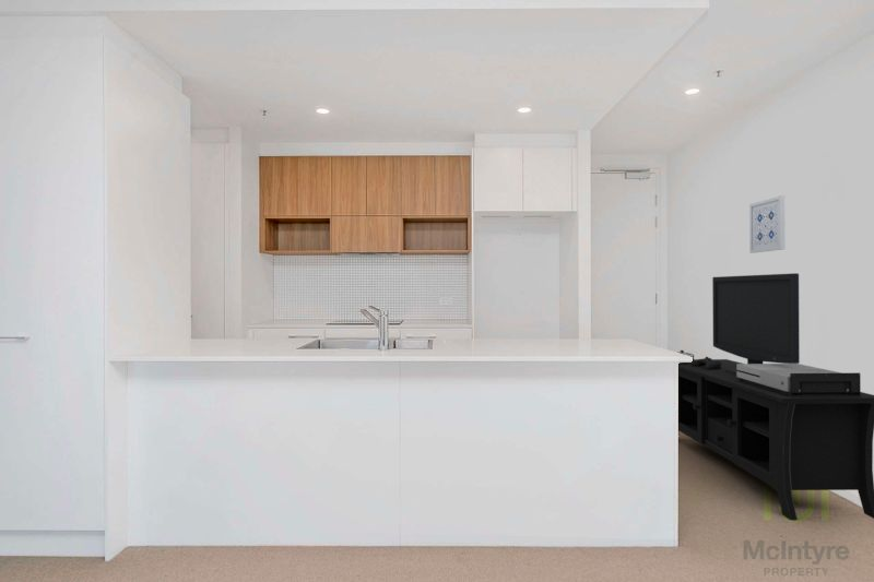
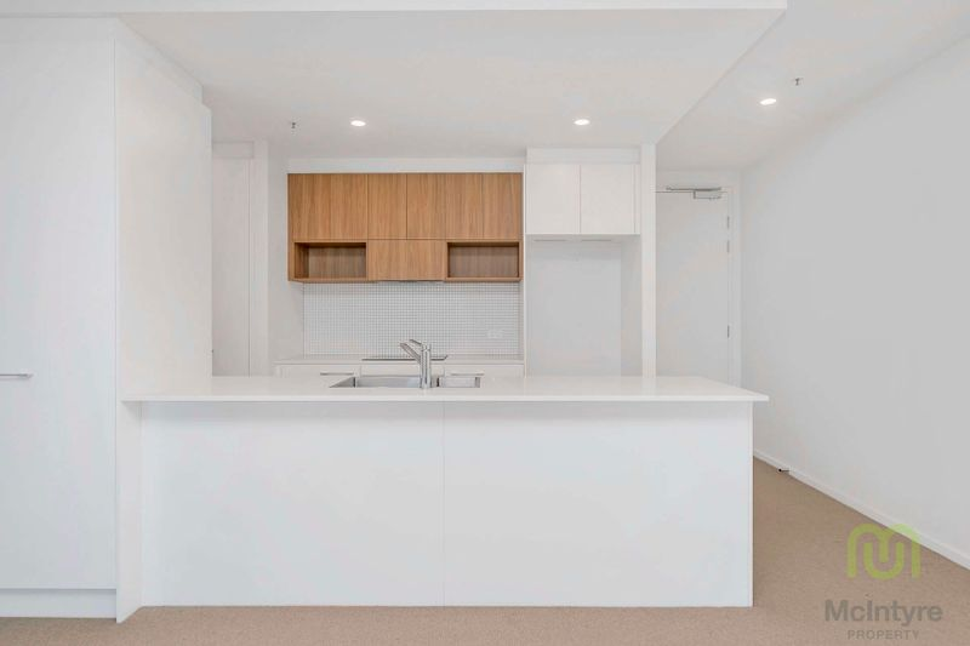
- media console [678,272,874,521]
- wall art [748,194,787,254]
